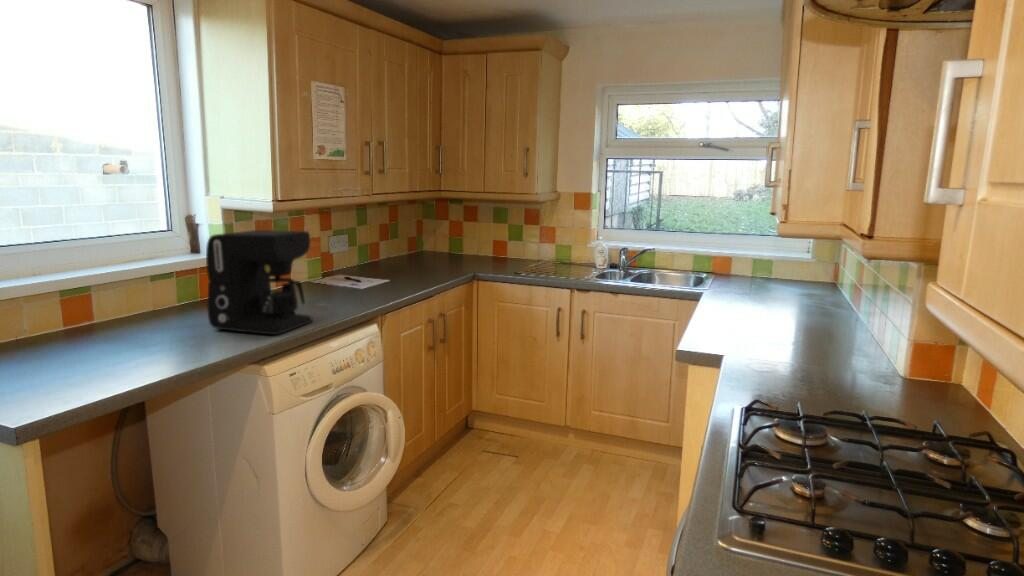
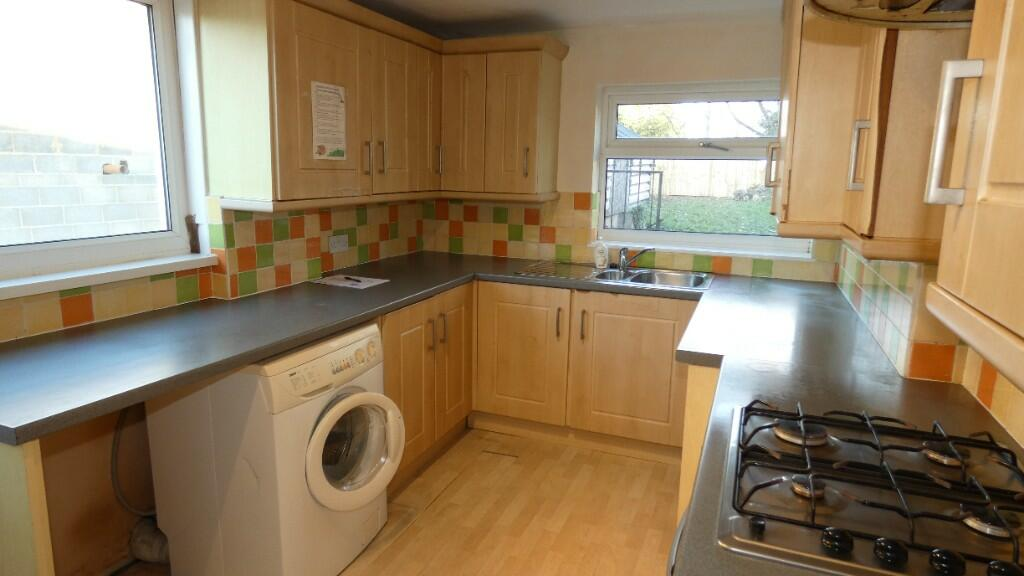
- coffee maker [205,229,313,336]
